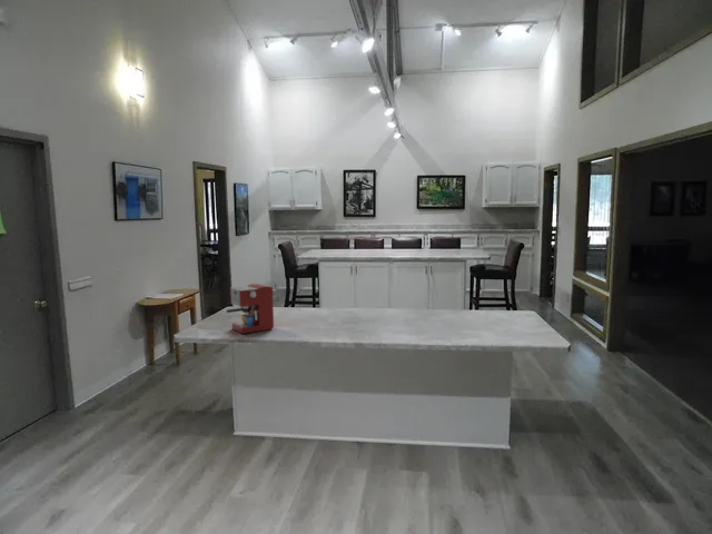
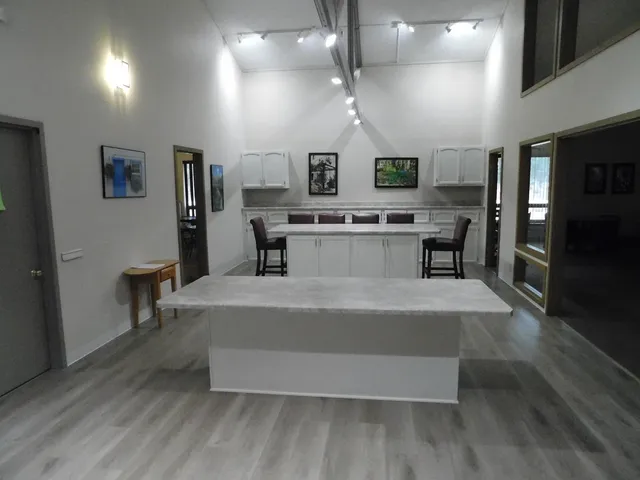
- coffee maker [226,283,275,335]
